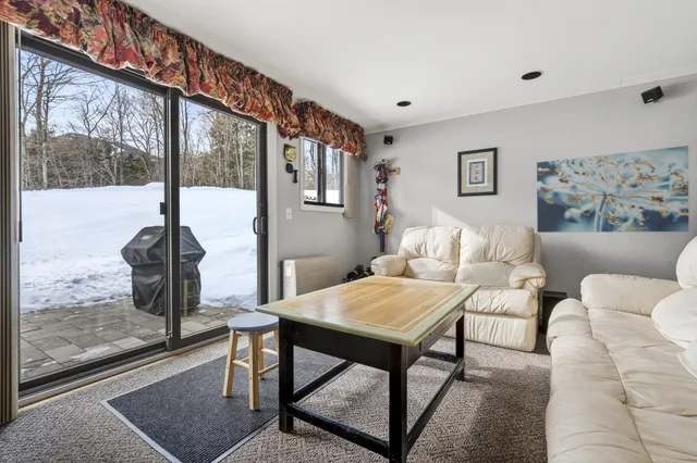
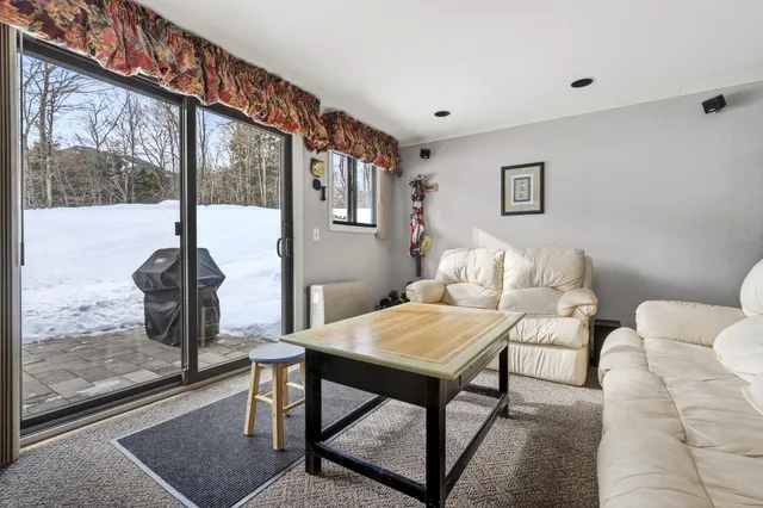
- wall art [536,145,689,234]
